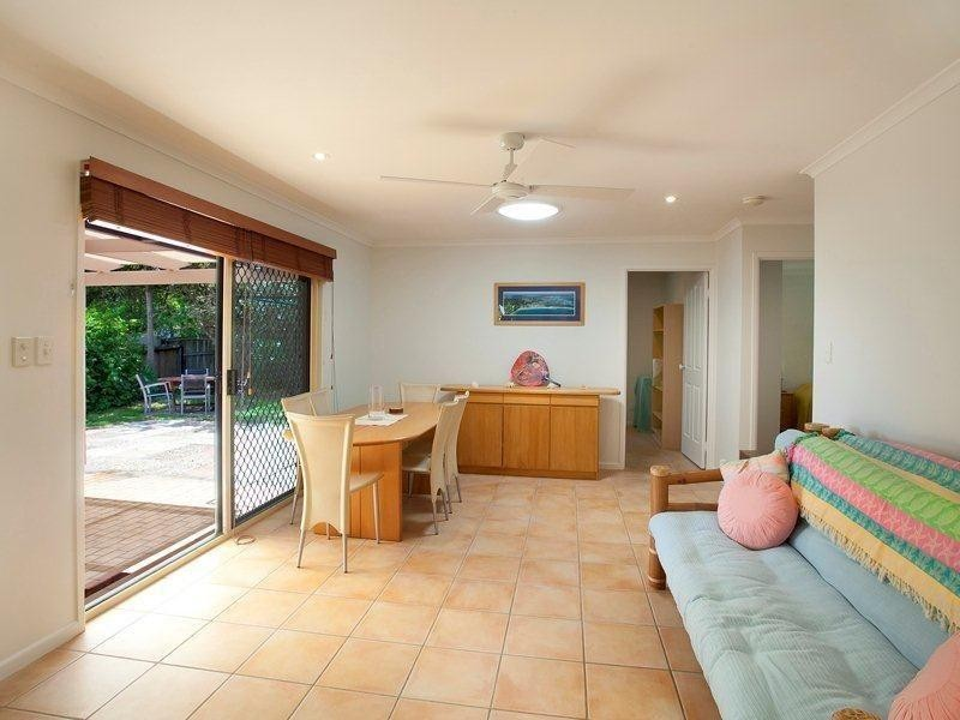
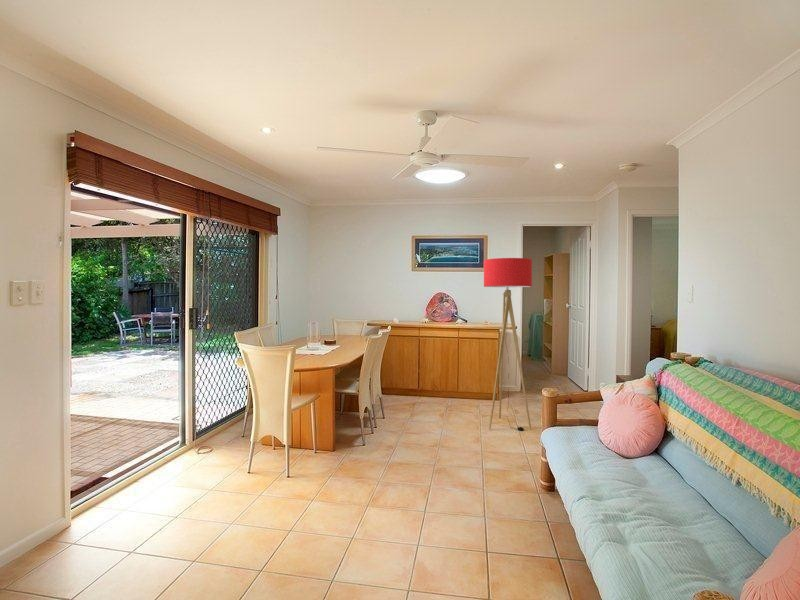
+ floor lamp [483,257,533,431]
